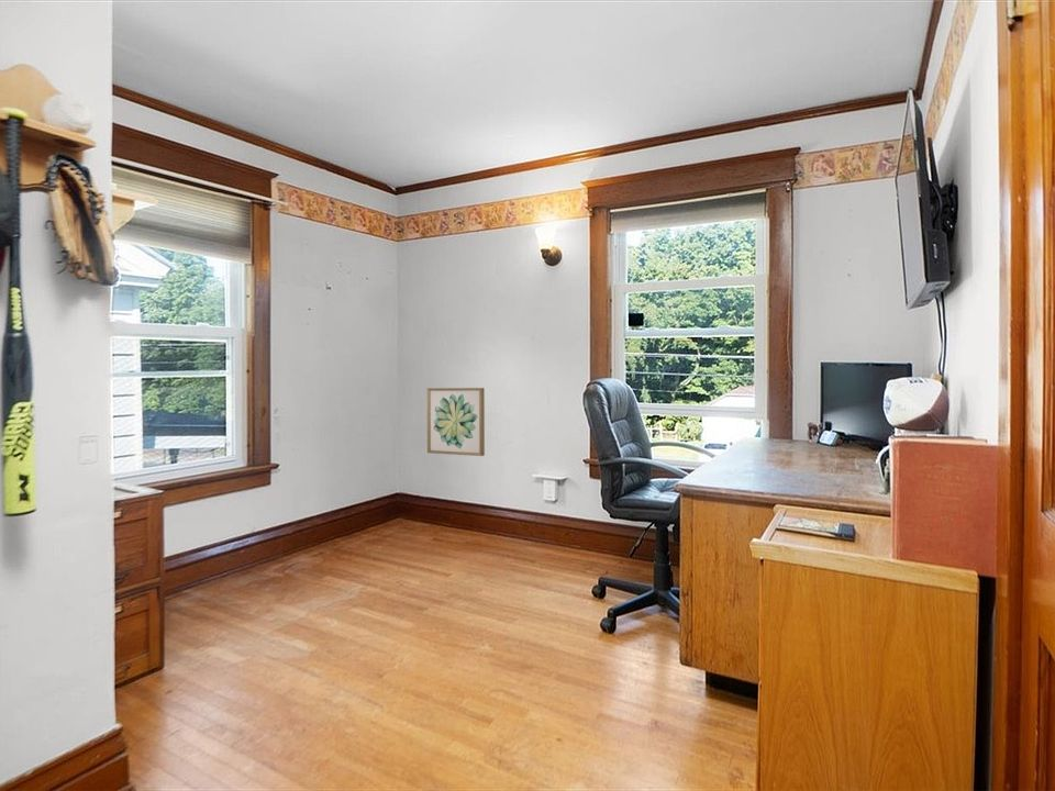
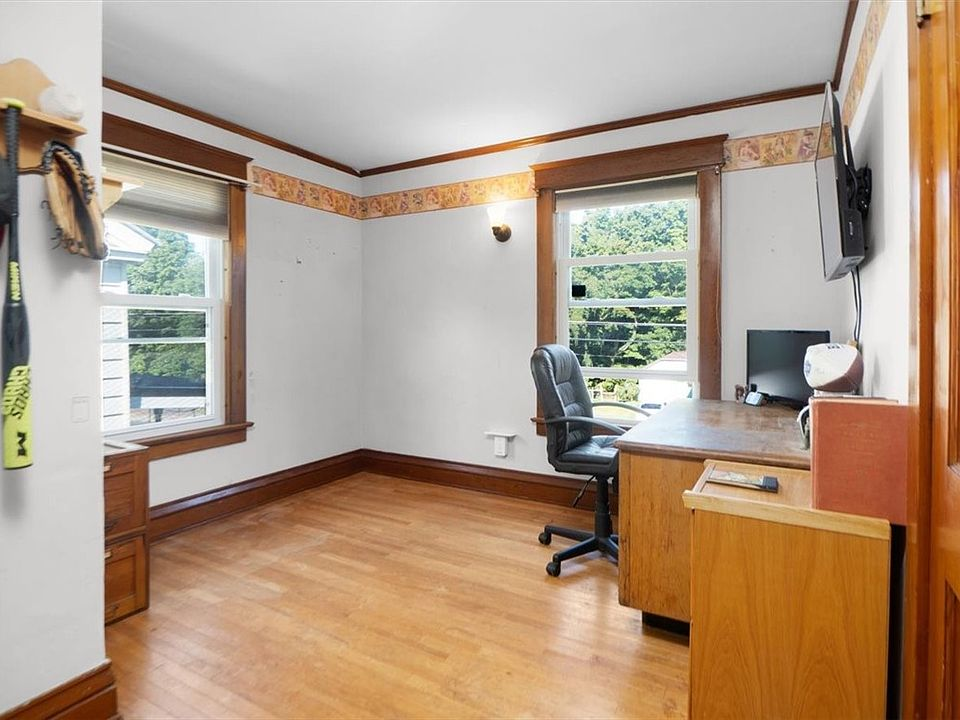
- wall art [426,387,486,457]
